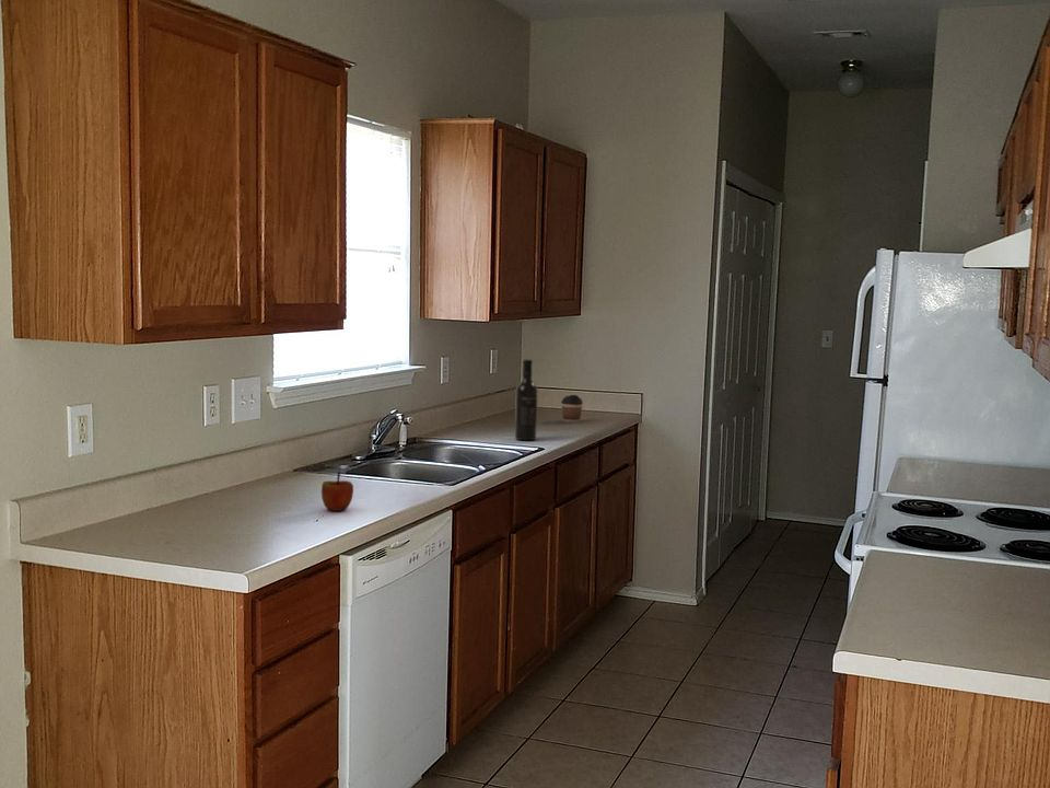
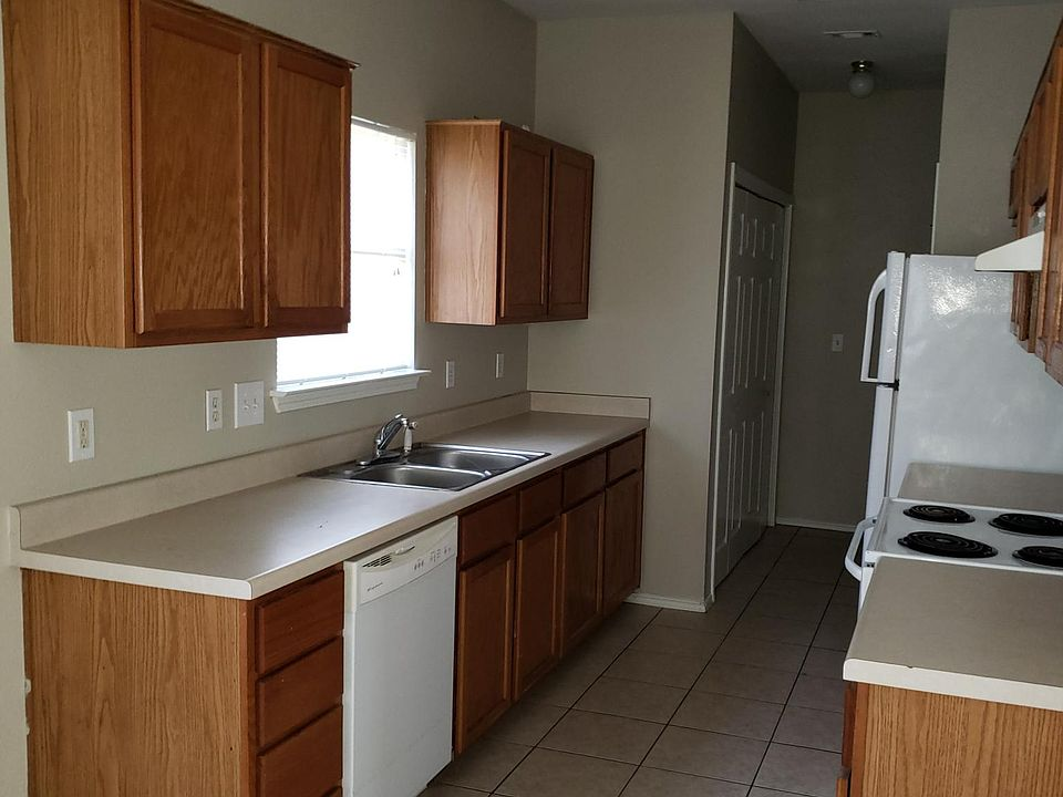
- coffee cup [560,394,584,424]
- apple [320,471,354,512]
- wine bottle [514,359,539,441]
